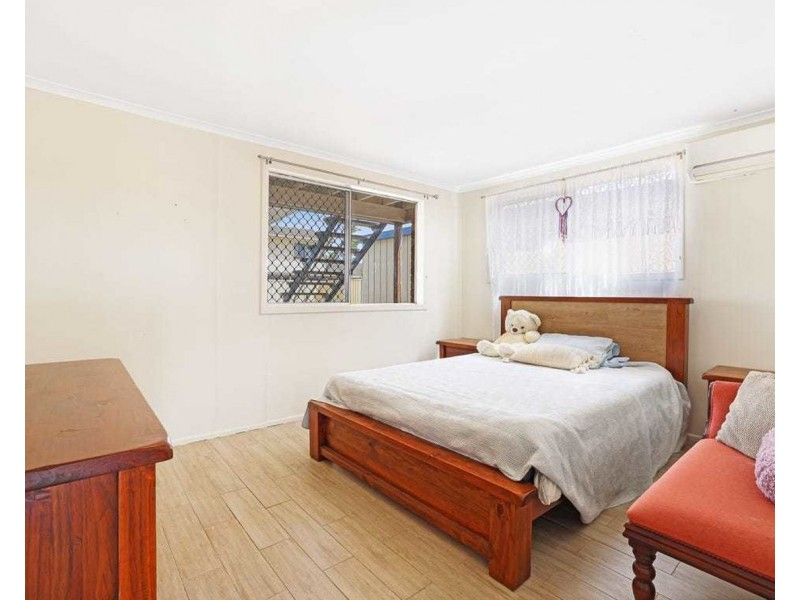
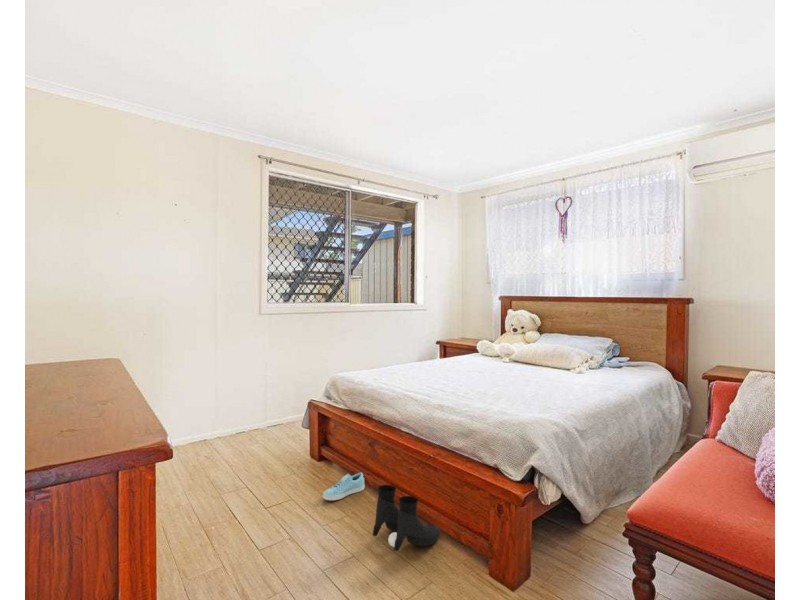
+ sneaker [322,472,366,501]
+ boots [372,484,441,552]
